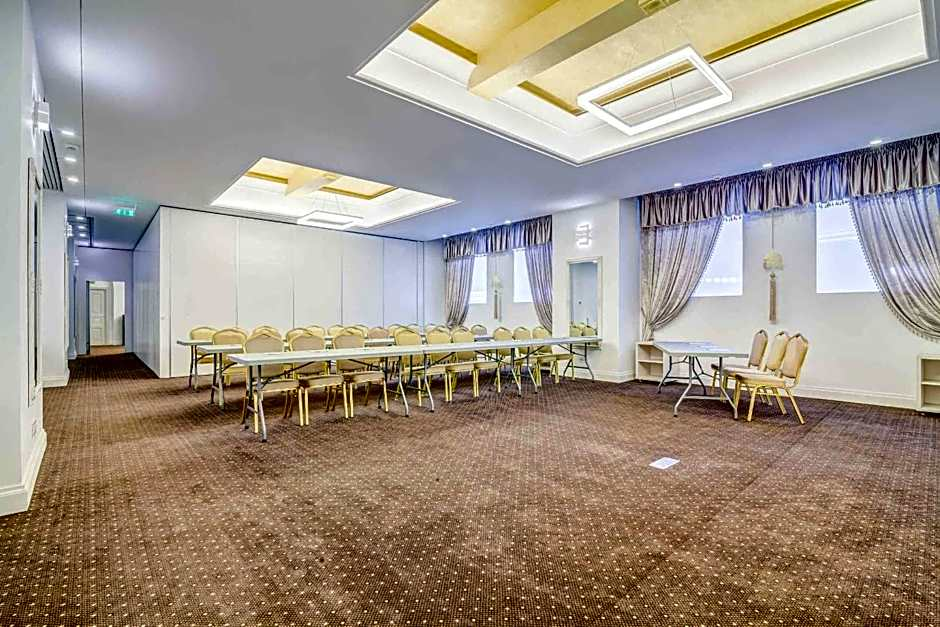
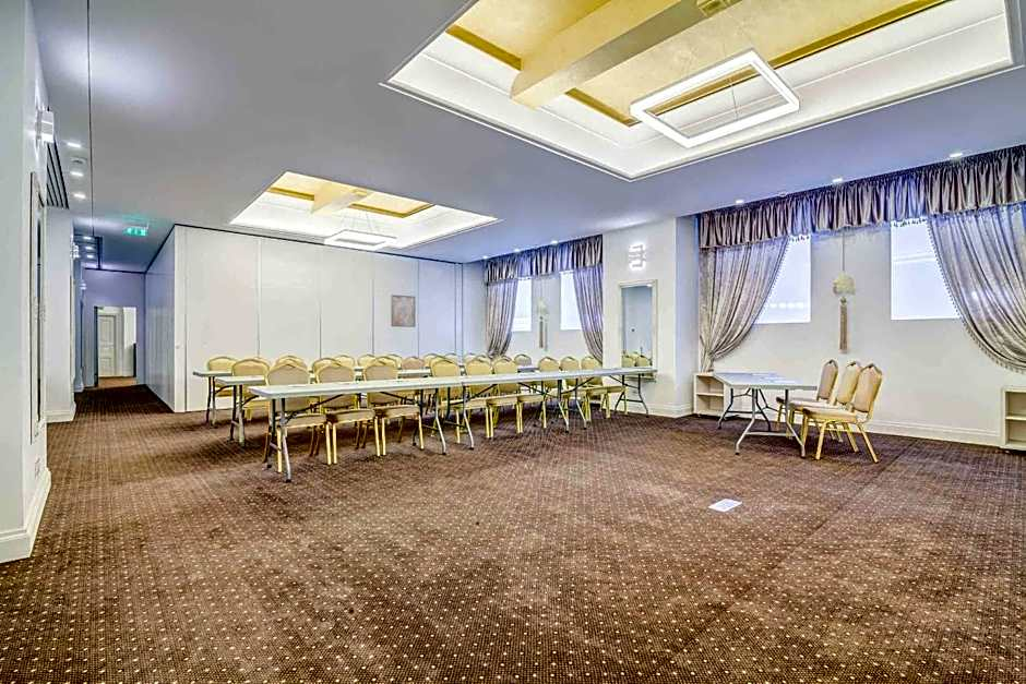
+ wall art [391,293,416,328]
